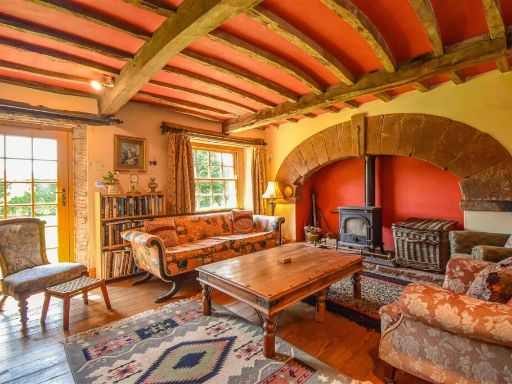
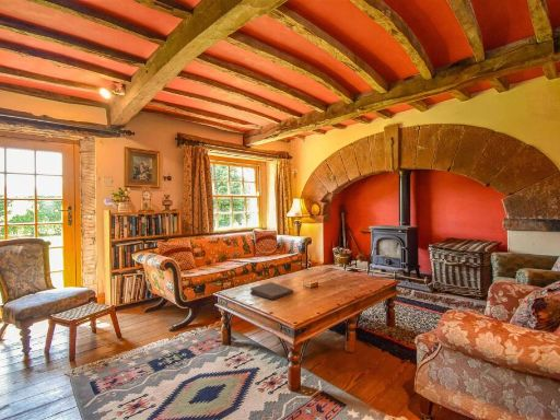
+ pizza box [249,281,294,301]
